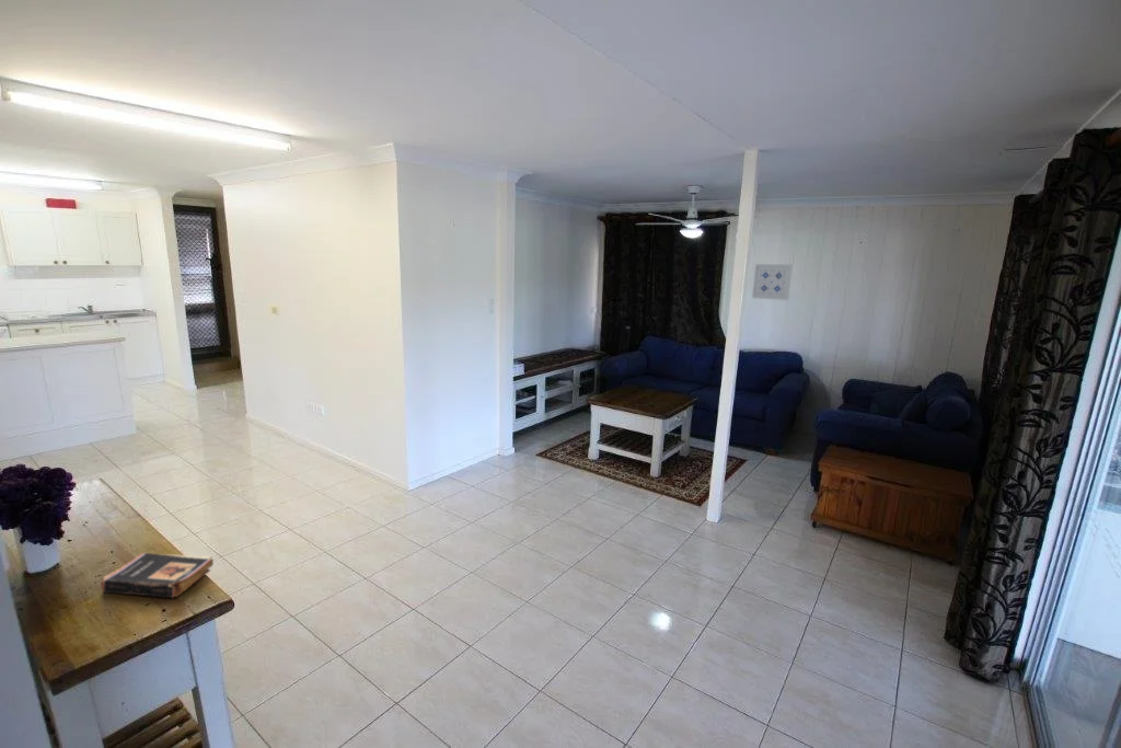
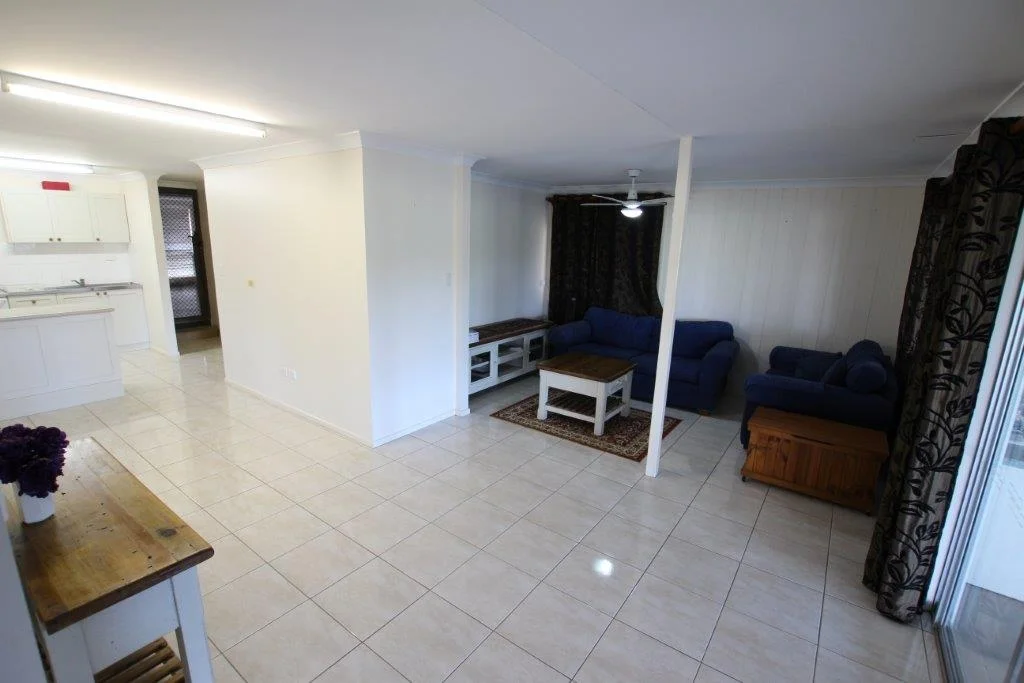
- wall art [751,263,794,301]
- book [101,552,215,599]
